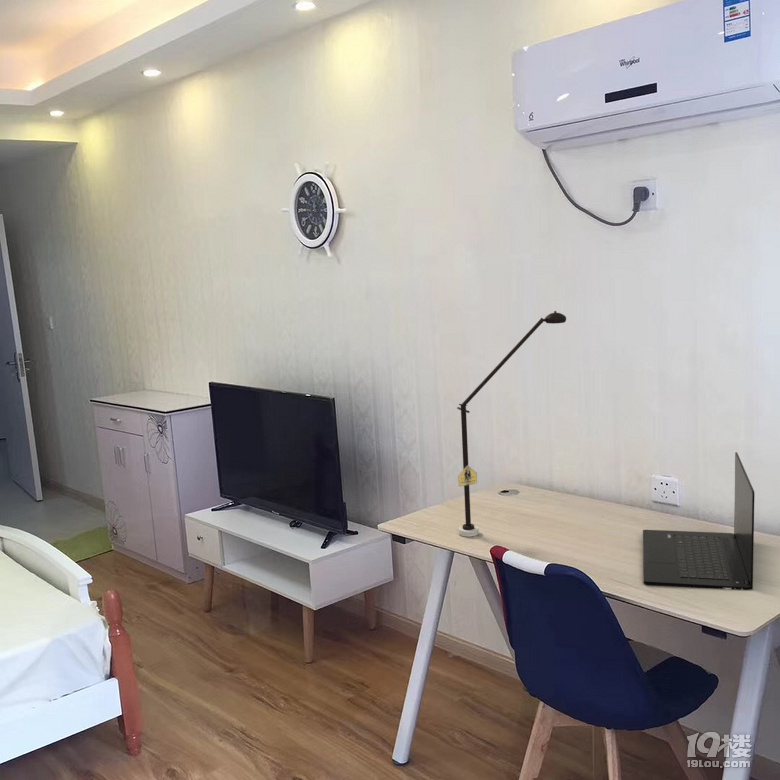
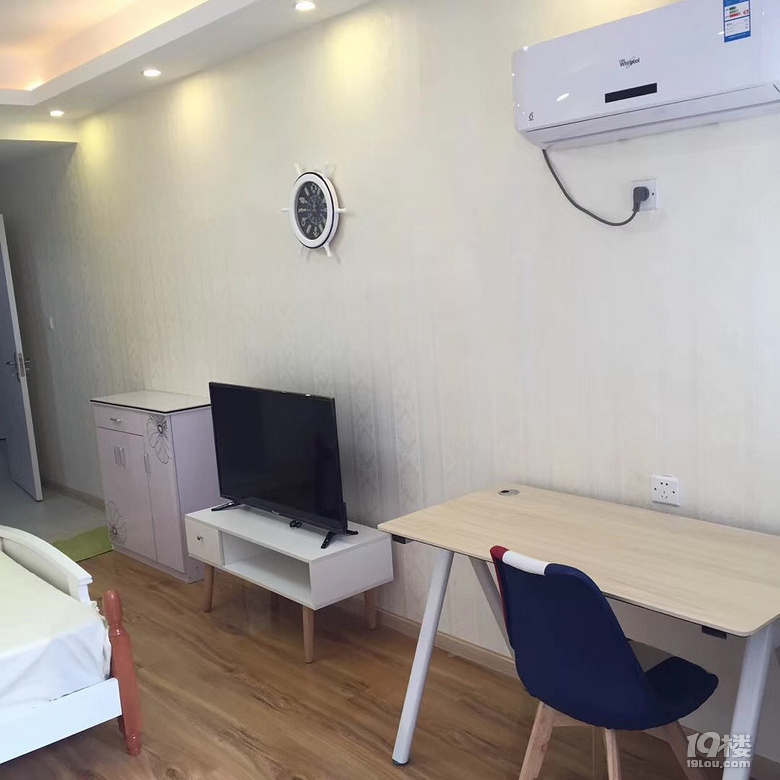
- laptop [642,451,755,591]
- desk lamp [456,310,567,538]
